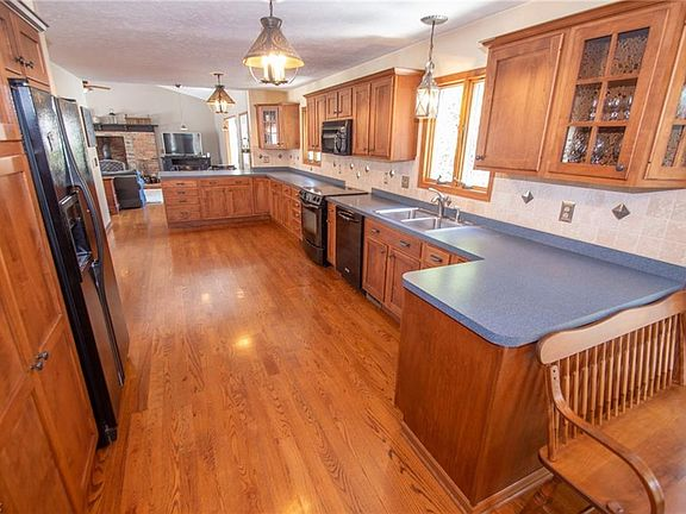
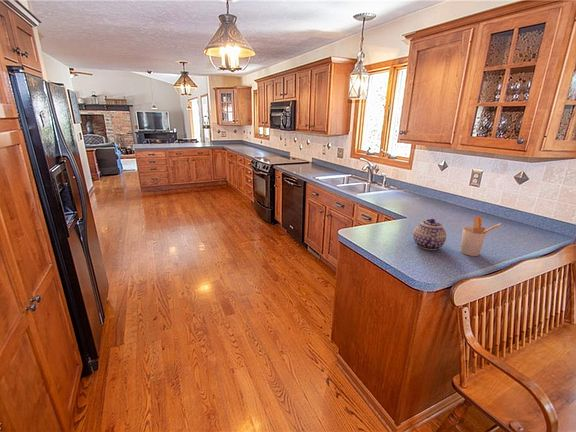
+ utensil holder [459,215,502,257]
+ teapot [412,218,447,251]
